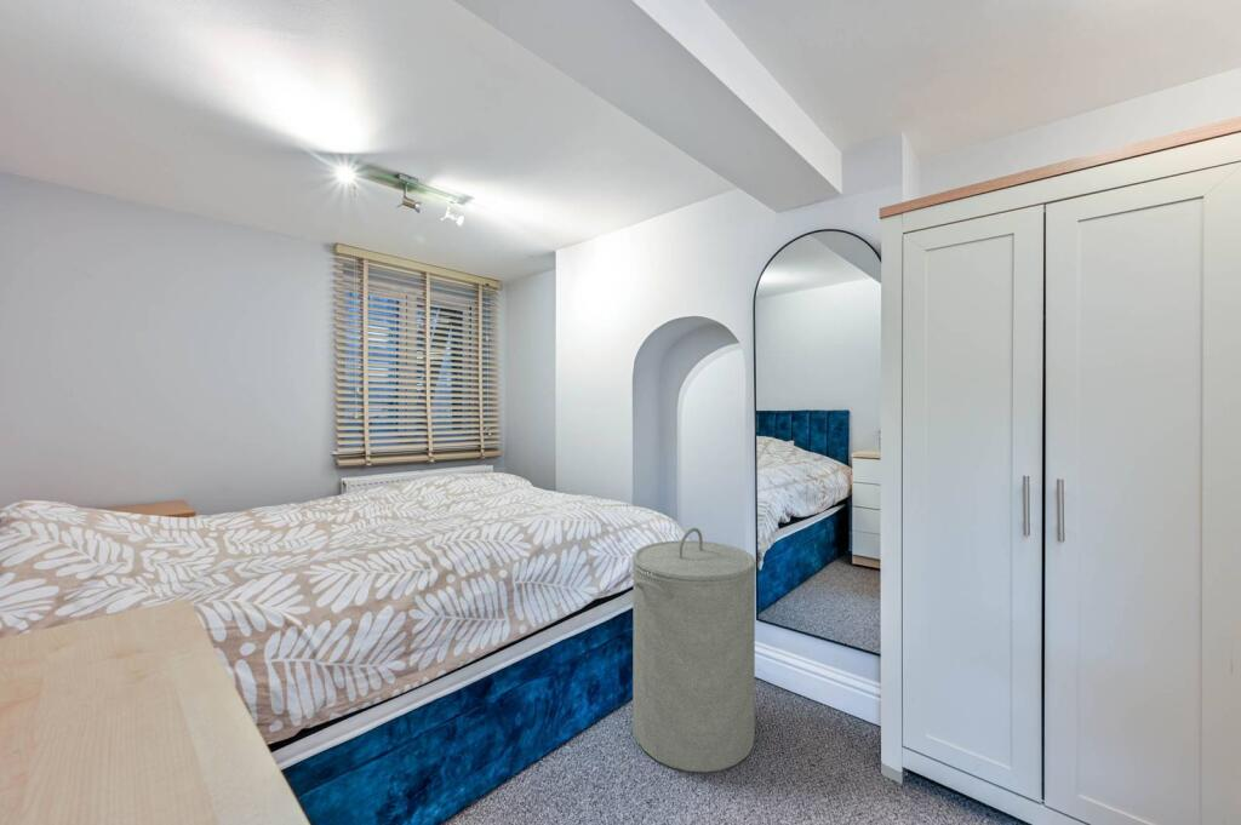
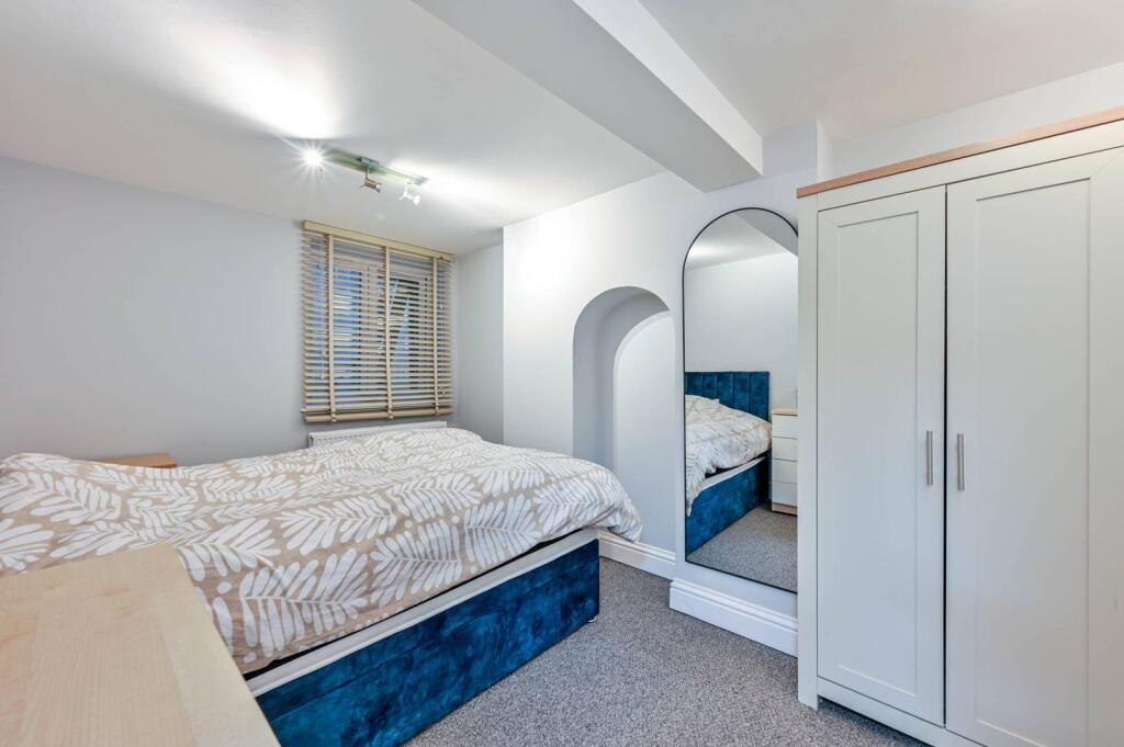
- laundry hamper [631,527,757,774]
